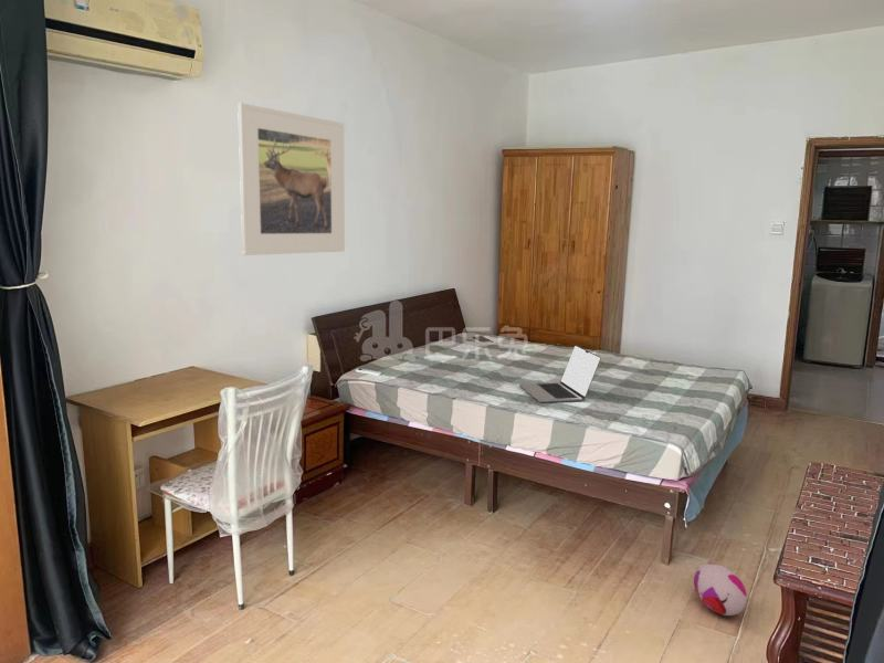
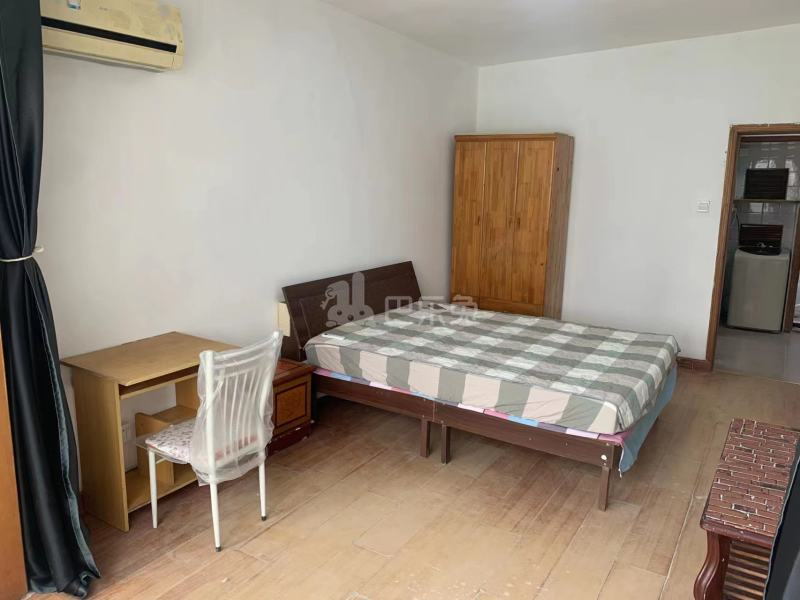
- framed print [236,102,346,256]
- plush toy [693,562,748,617]
- laptop [518,345,602,403]
